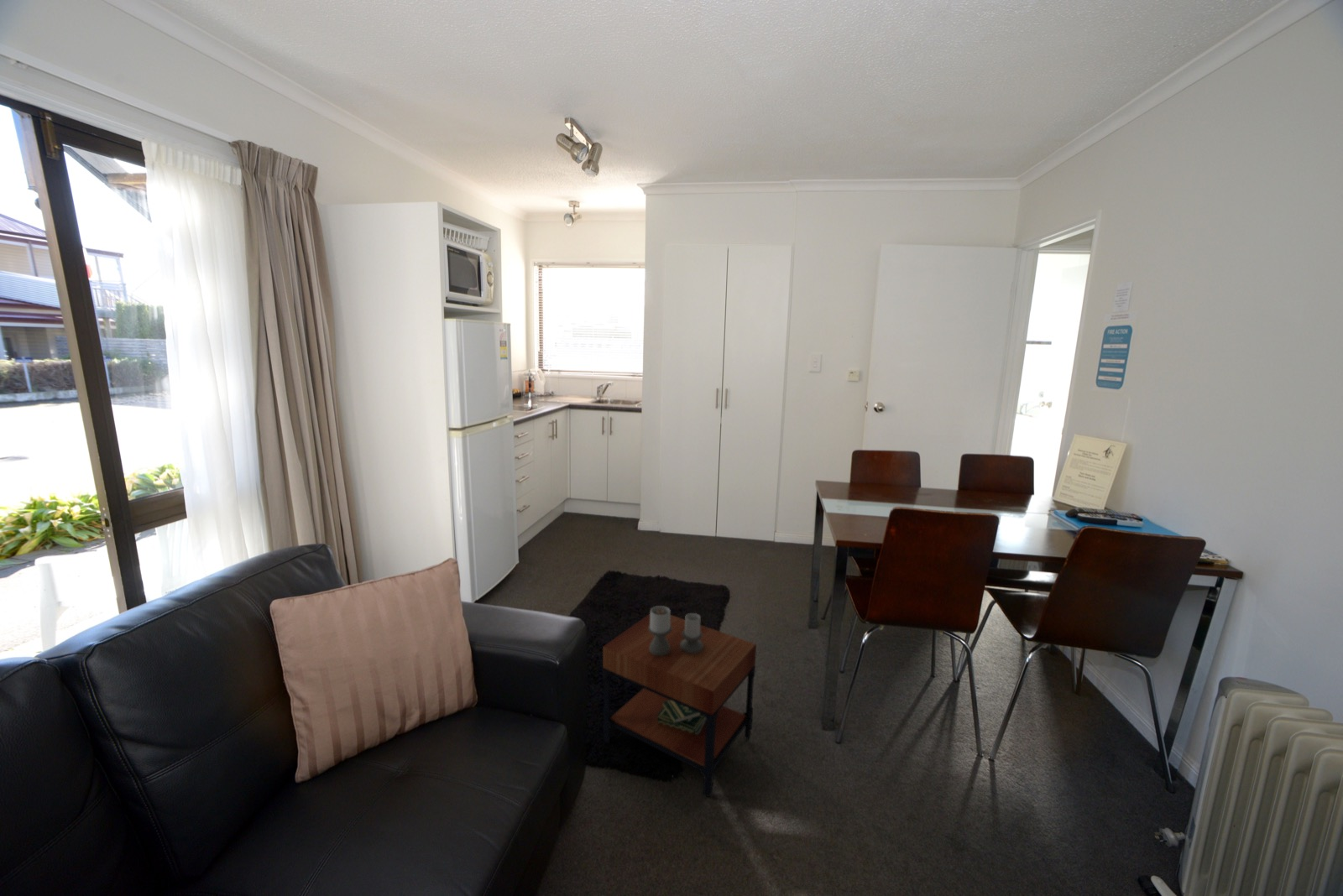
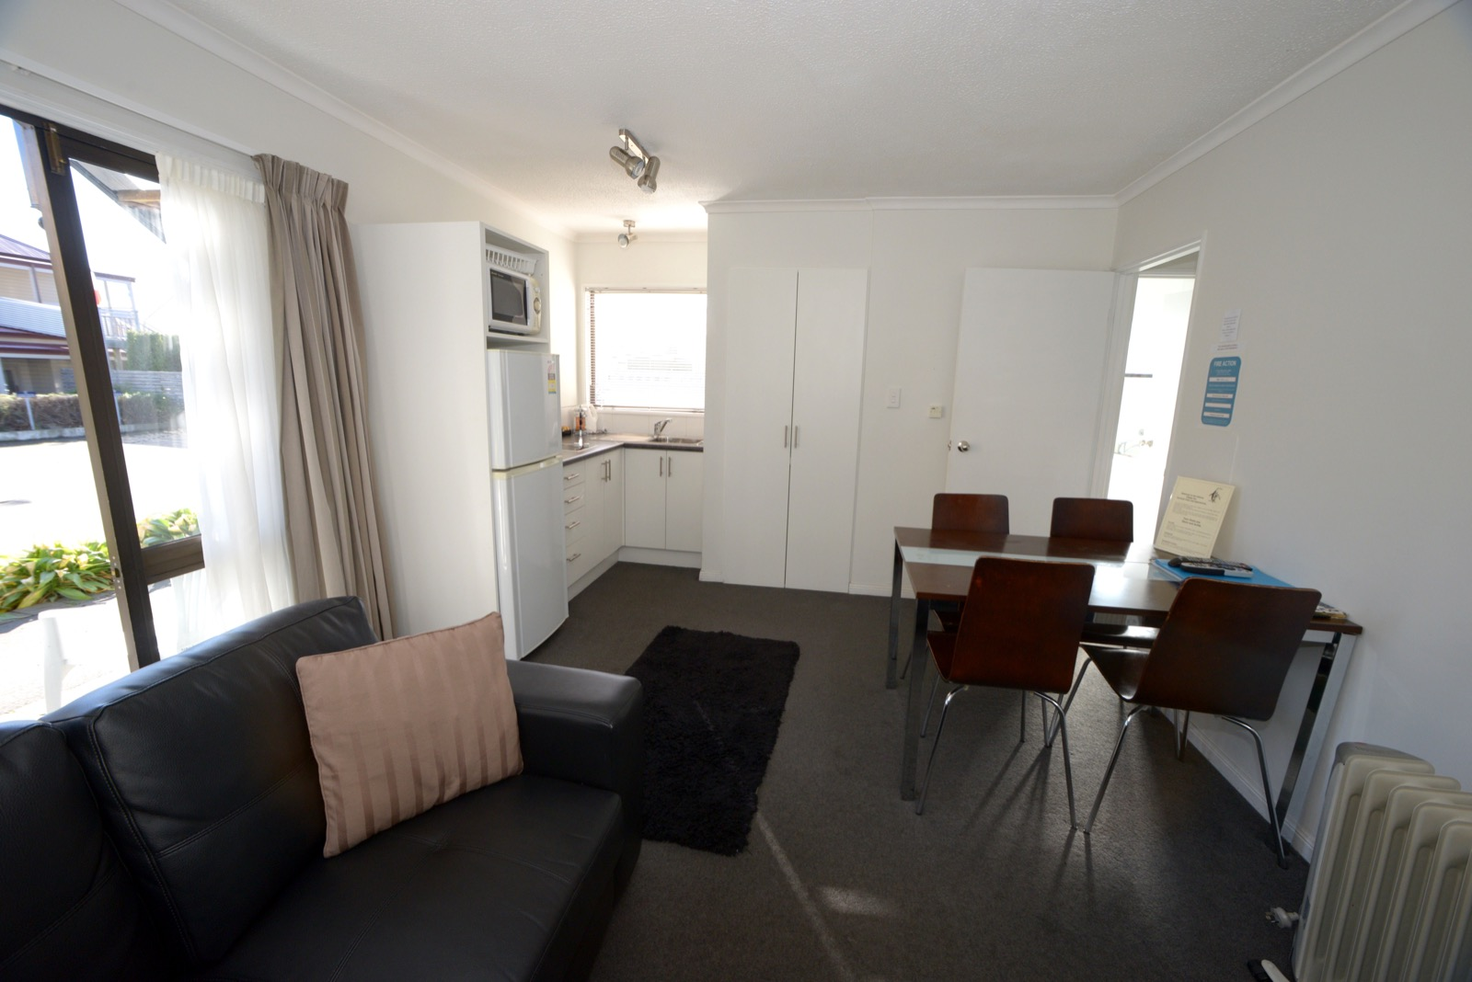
- side table [602,605,757,798]
